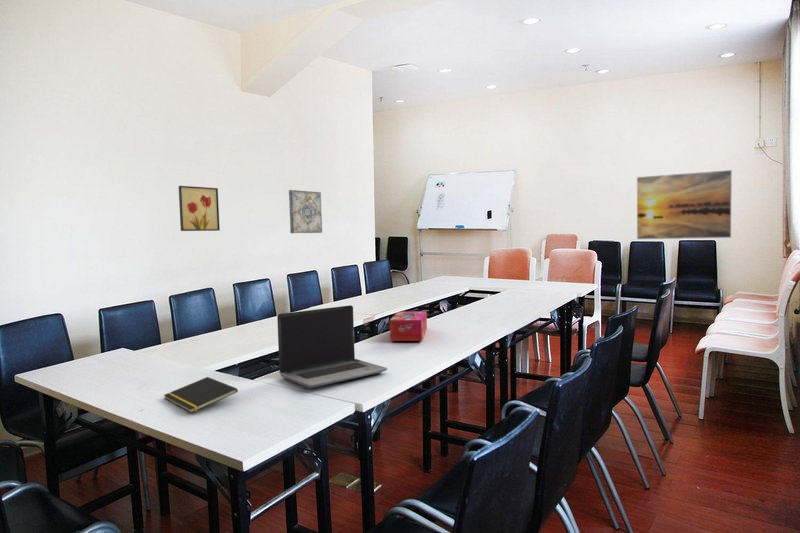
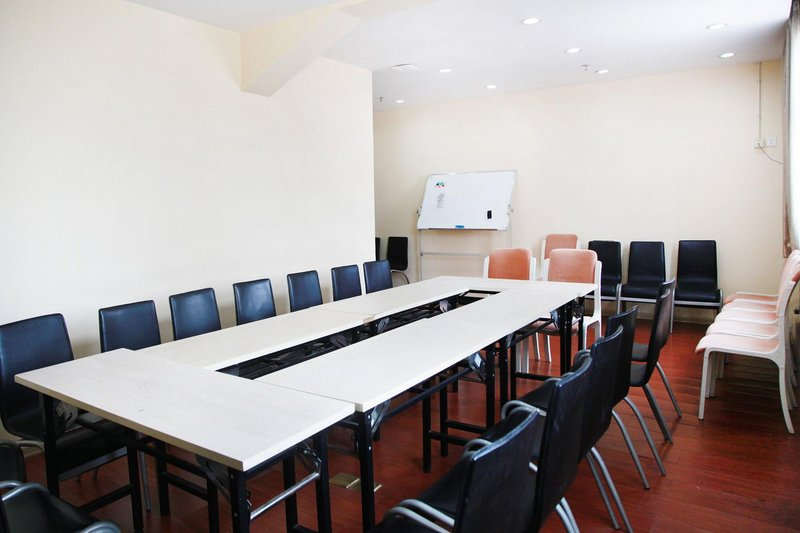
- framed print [636,169,733,240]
- notepad [163,376,239,414]
- wall art [178,185,221,232]
- laptop computer [276,304,388,389]
- wall art [288,189,323,234]
- tissue box [389,311,428,342]
